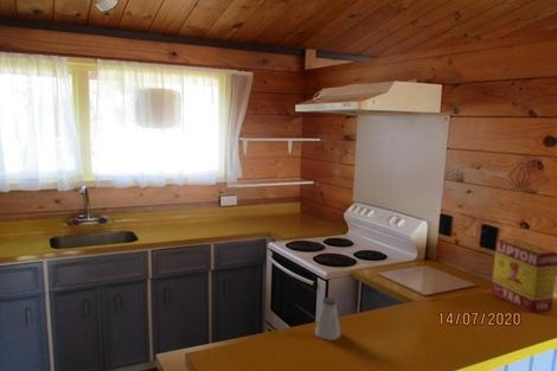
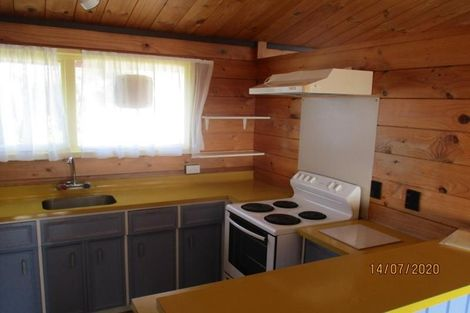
- saltshaker [314,296,341,341]
- tea box [489,237,557,314]
